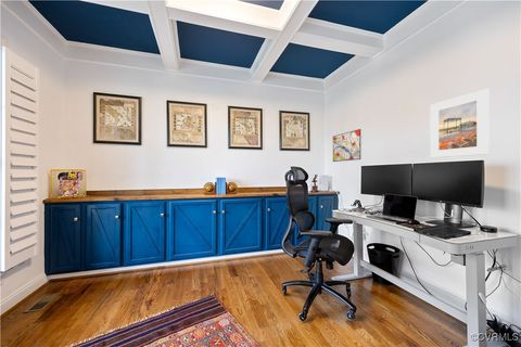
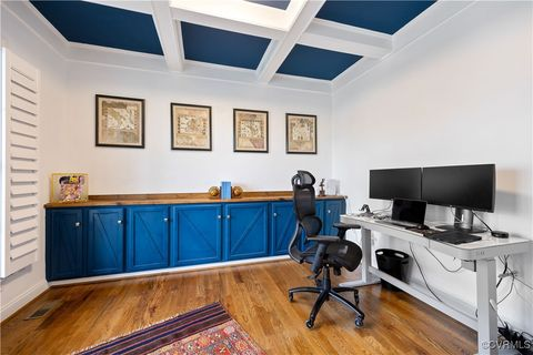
- wall art [332,128,361,163]
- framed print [430,88,491,159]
